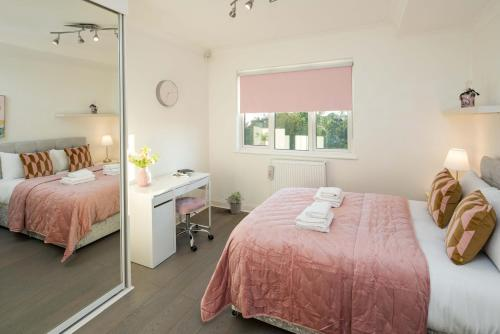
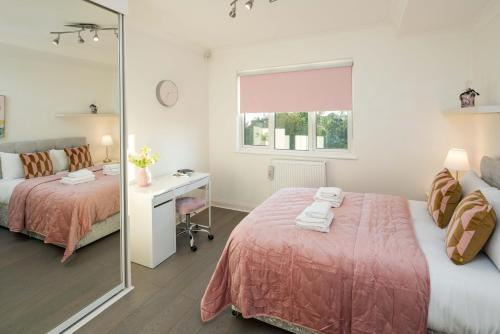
- potted plant [224,190,245,215]
